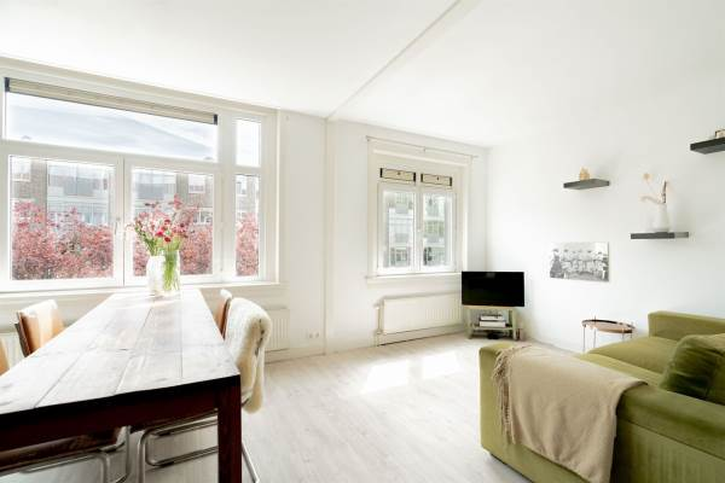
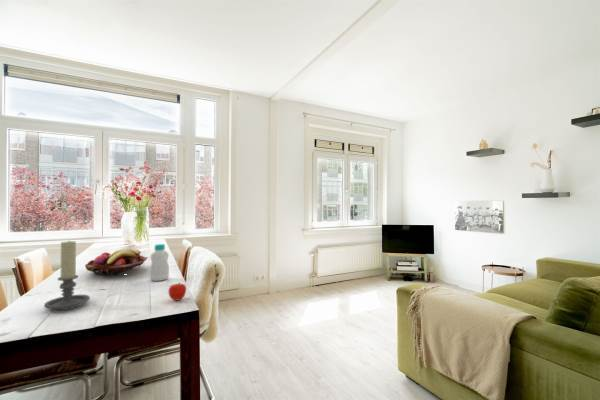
+ candle holder [43,240,91,311]
+ fruit basket [84,248,149,276]
+ bottle [149,243,170,282]
+ fruit [168,283,187,302]
